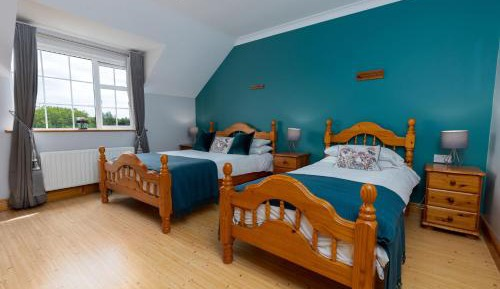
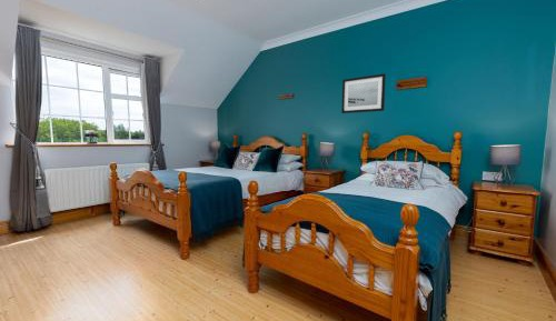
+ wall art [340,72,387,114]
